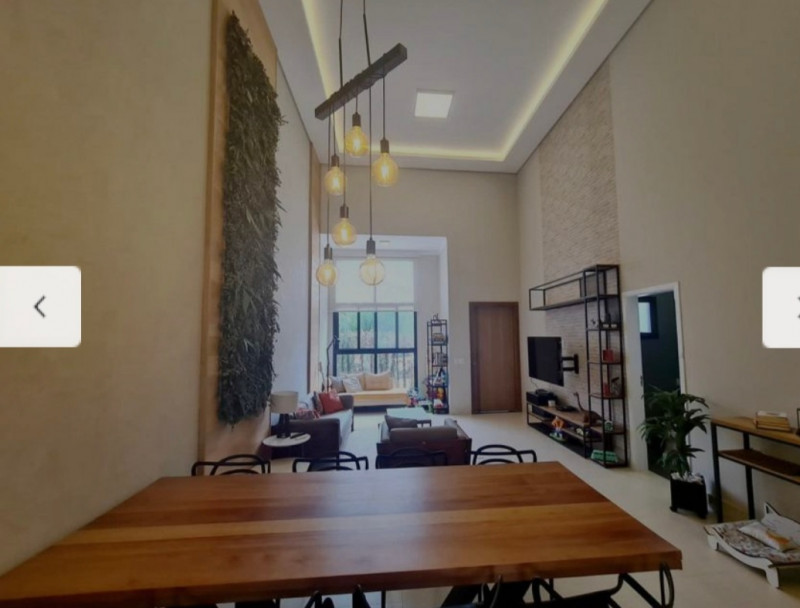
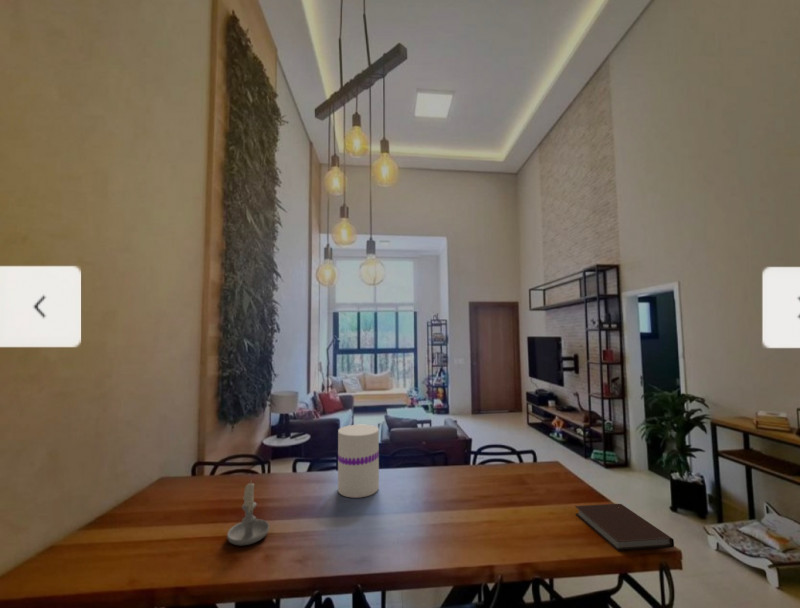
+ vase [337,424,380,499]
+ notebook [574,503,675,552]
+ candle [226,480,270,546]
